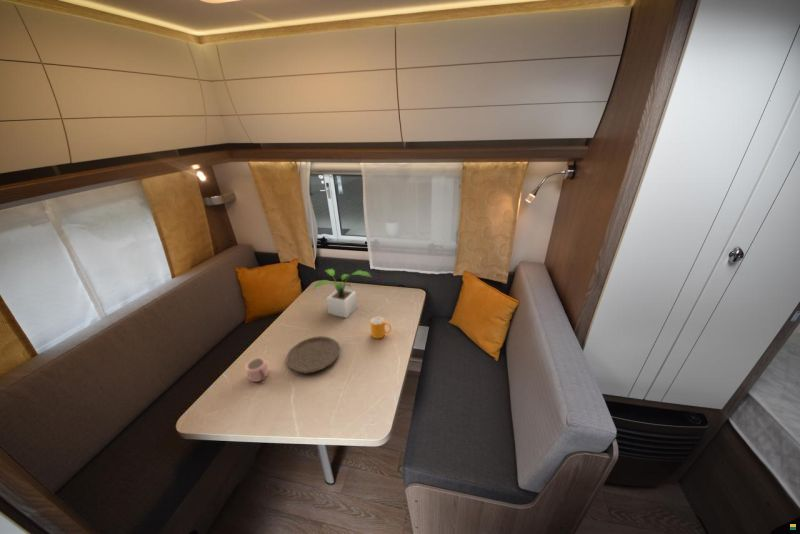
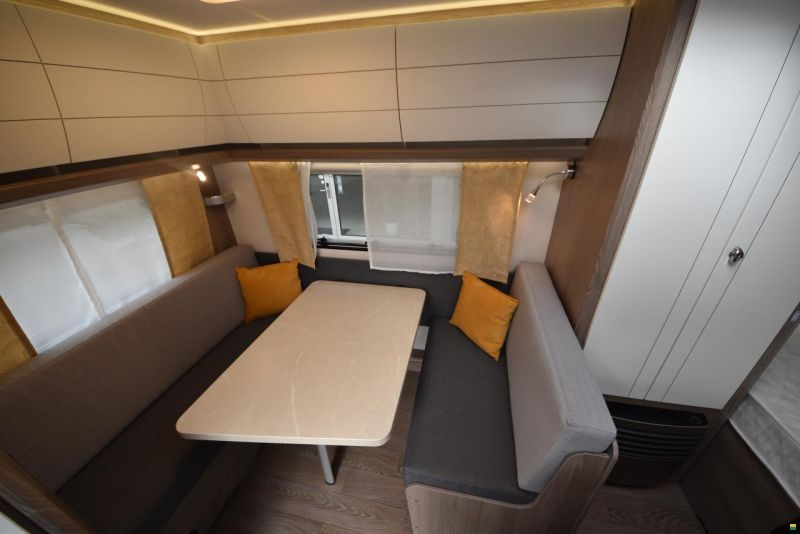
- plate [286,335,341,374]
- mug [244,356,270,383]
- potted plant [313,268,373,319]
- mug [369,315,392,340]
